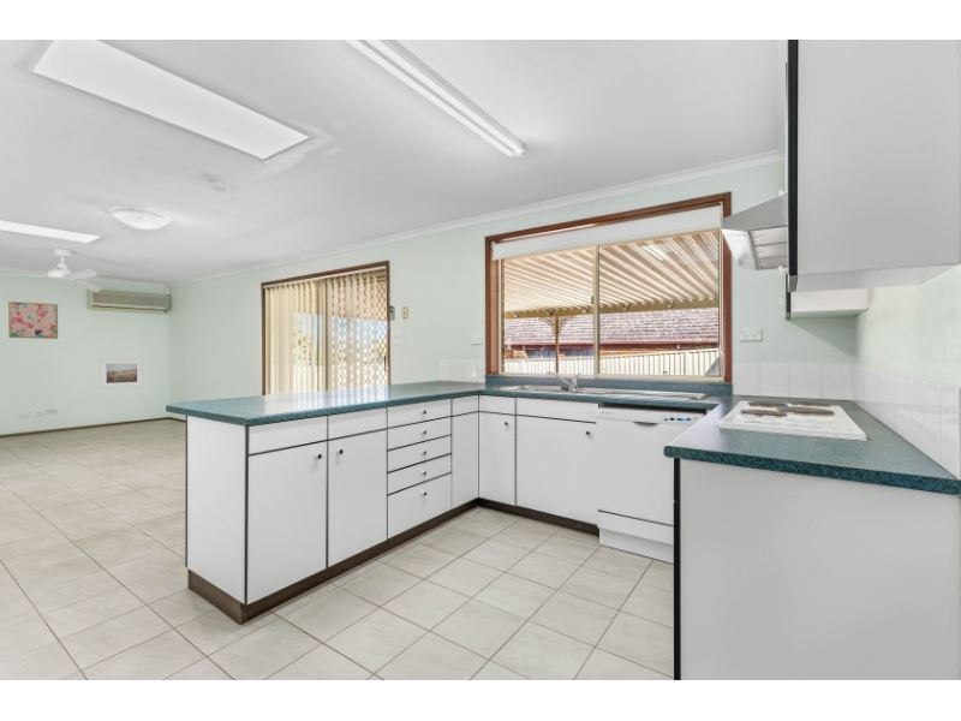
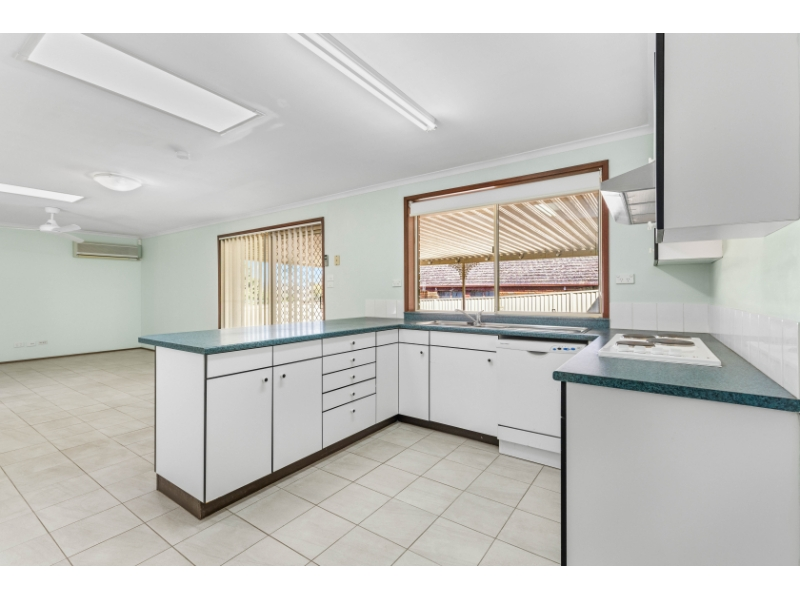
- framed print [99,358,144,389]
- wall art [7,300,59,340]
